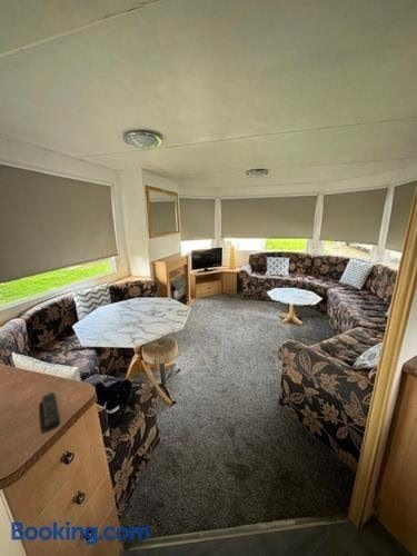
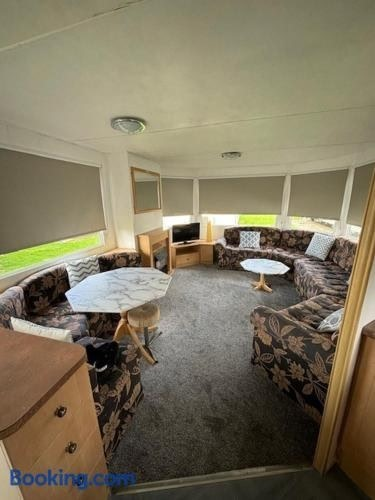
- remote control [41,391,61,429]
